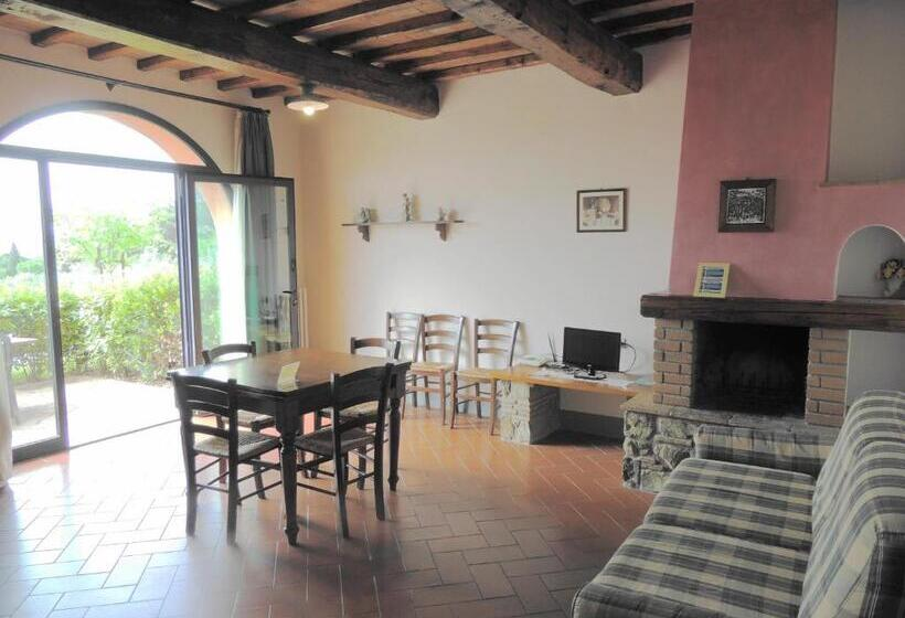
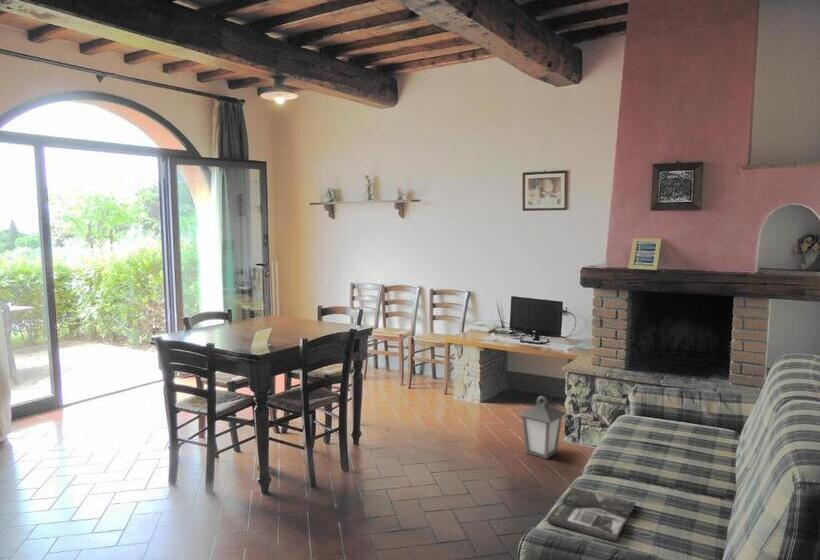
+ lantern [517,395,568,460]
+ magazine [546,486,637,542]
